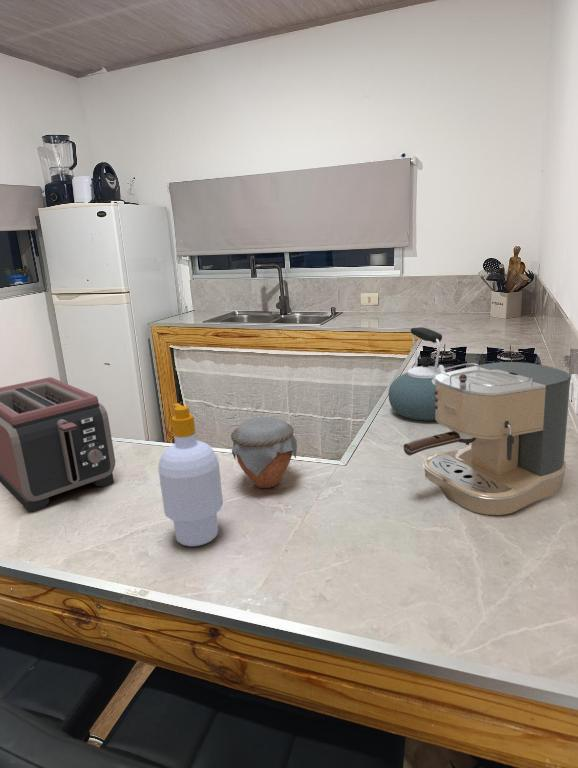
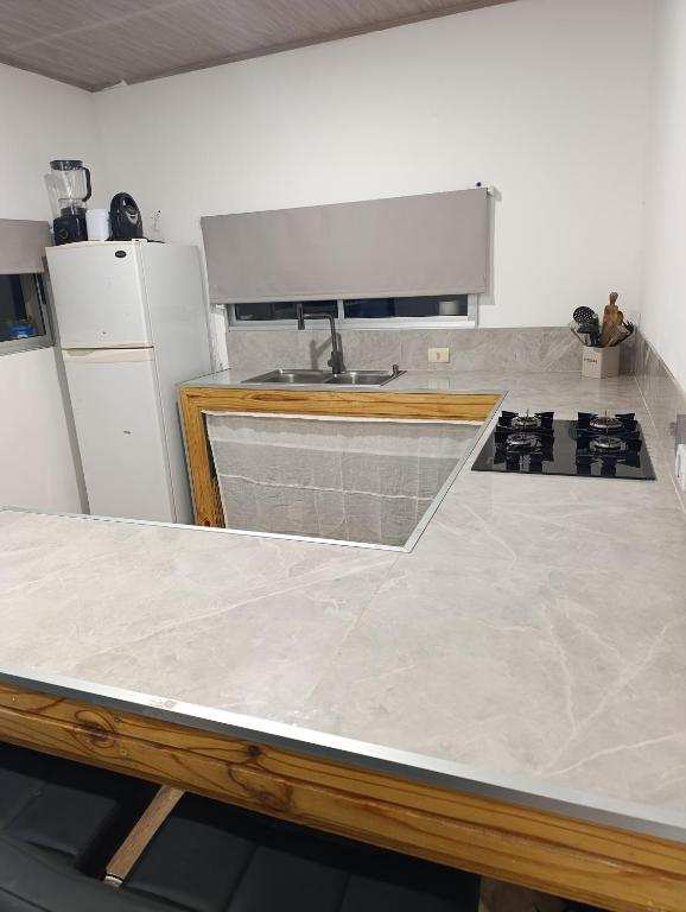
- soap bottle [157,402,224,547]
- toaster [0,376,116,513]
- coffee maker [402,361,572,516]
- jar [230,416,298,489]
- kettle [387,326,446,422]
